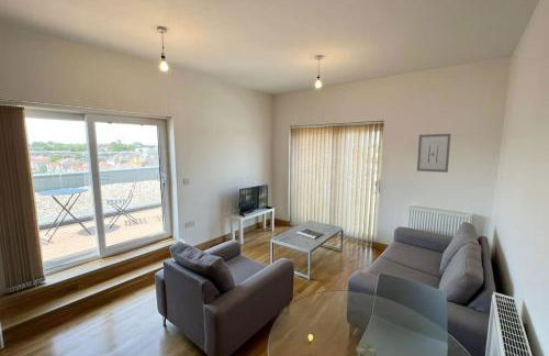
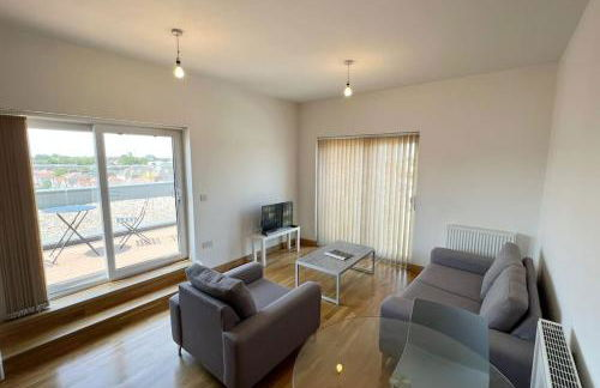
- wall art [416,133,451,174]
